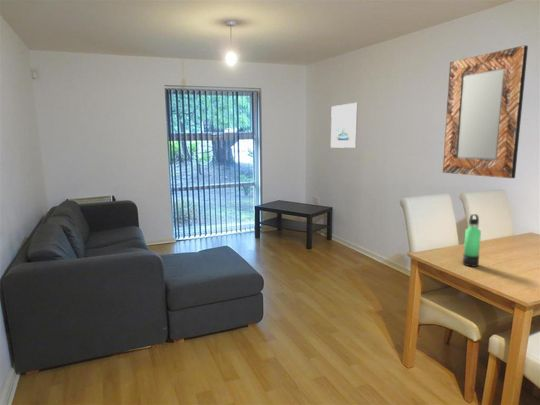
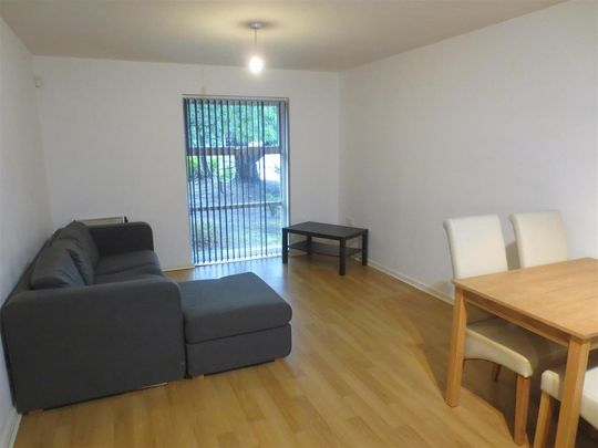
- home mirror [442,44,529,179]
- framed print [330,102,359,149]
- thermos bottle [462,213,482,268]
